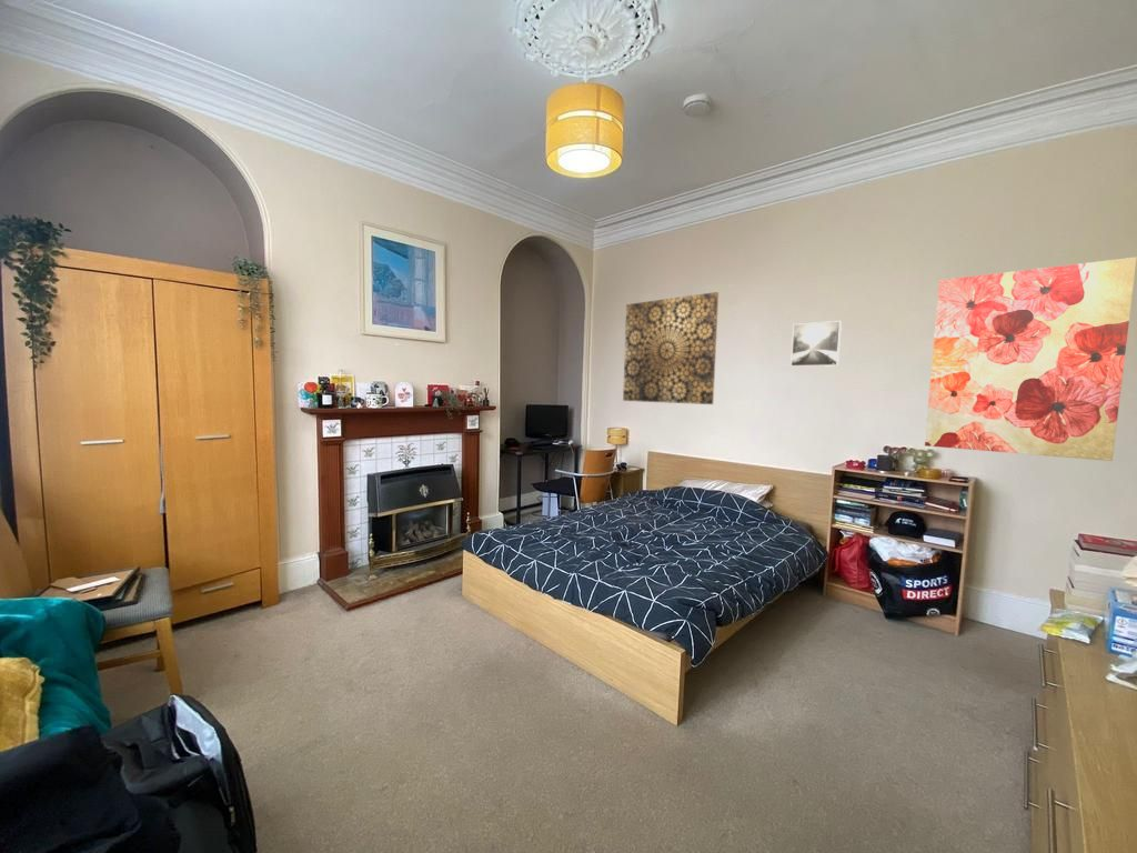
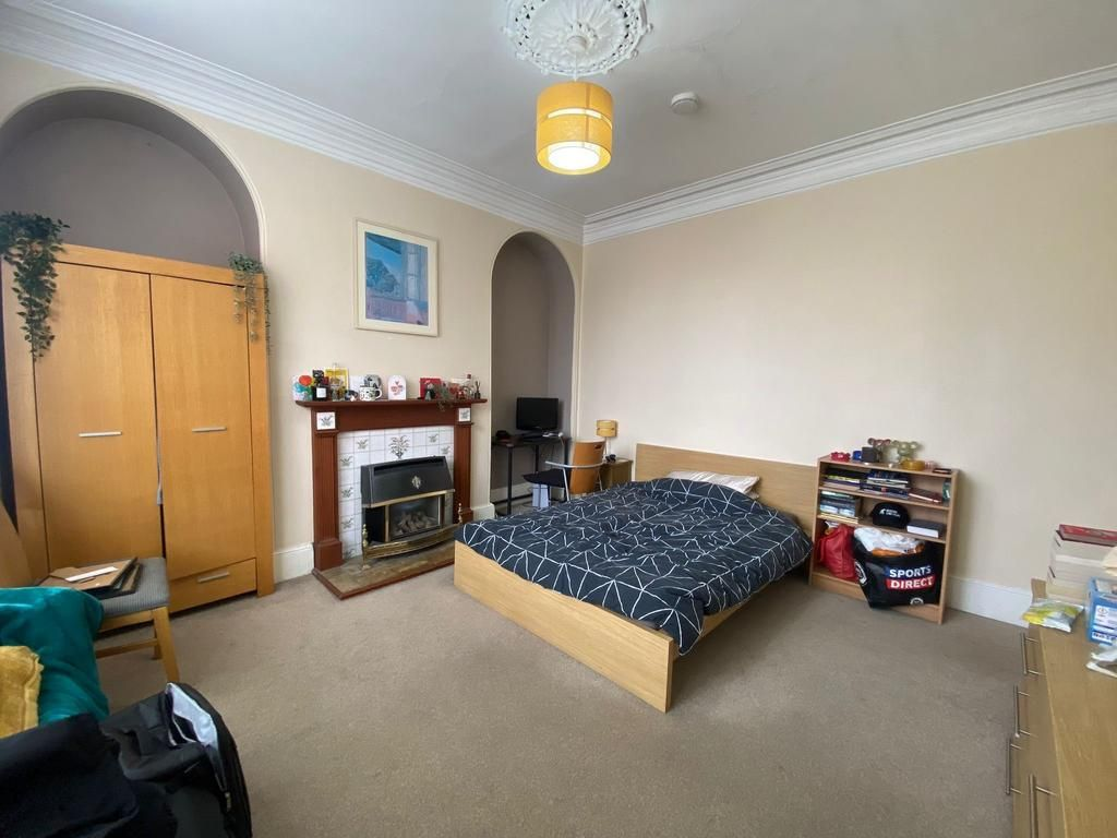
- wall art [622,291,720,405]
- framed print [789,320,843,368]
- wall art [924,257,1137,462]
